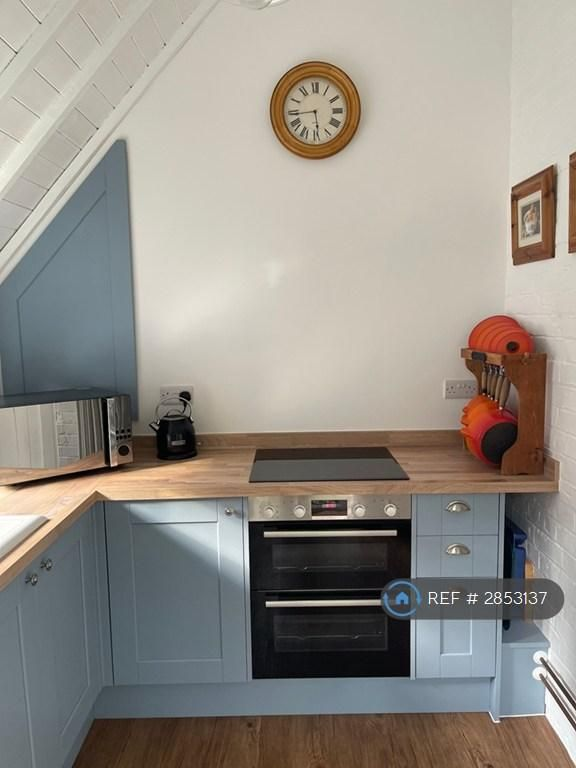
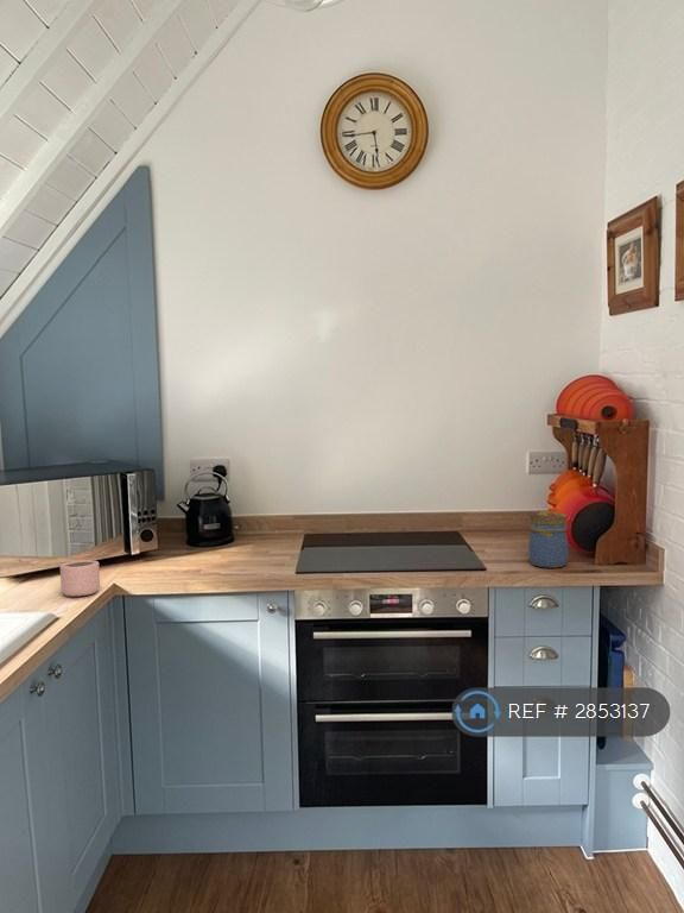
+ mug [59,559,101,598]
+ jar [527,510,569,569]
